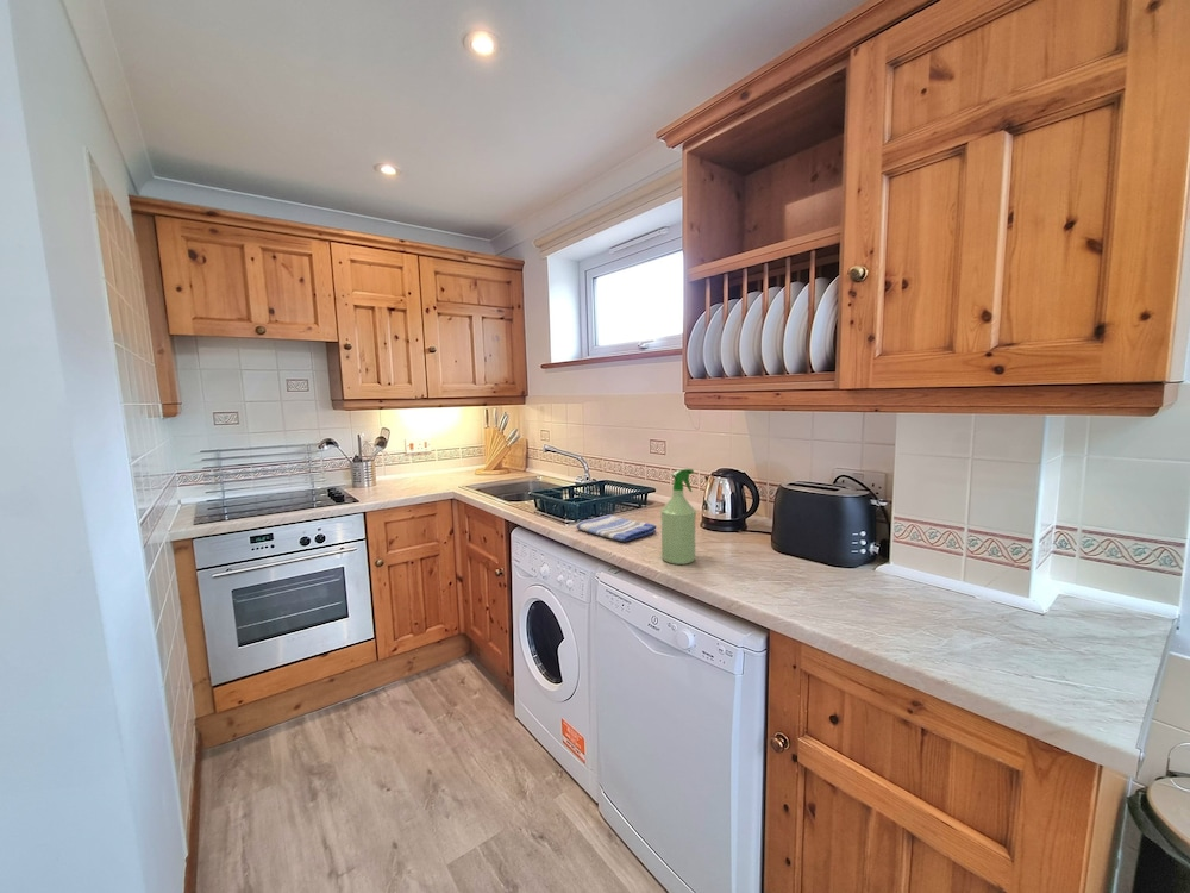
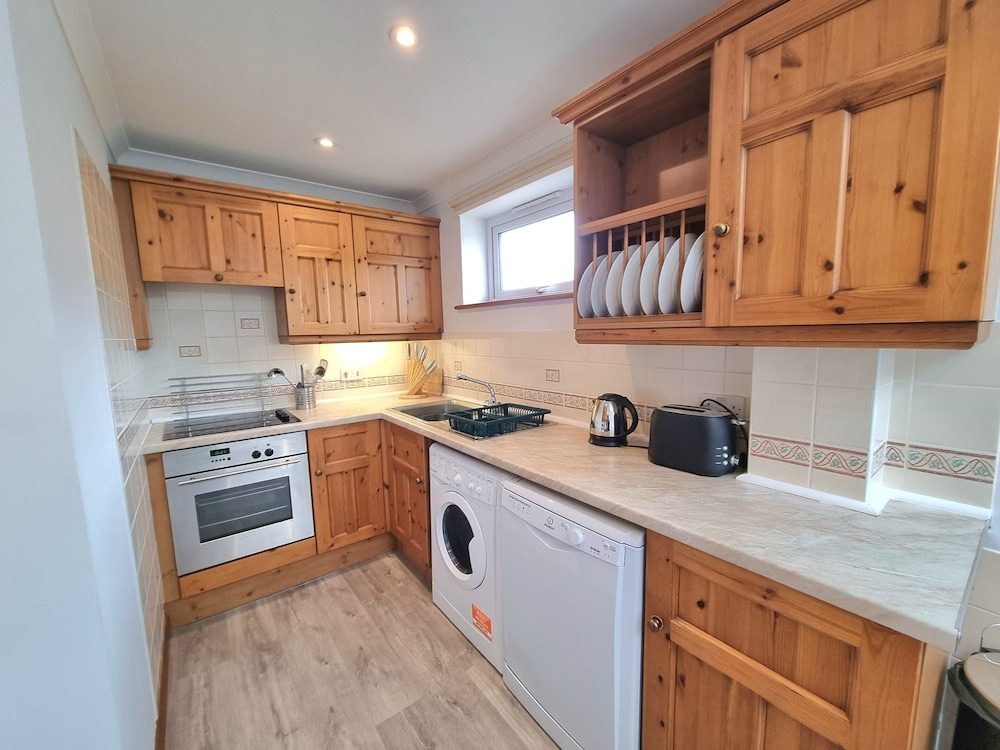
- dish towel [575,513,658,543]
- spray bottle [659,468,697,566]
